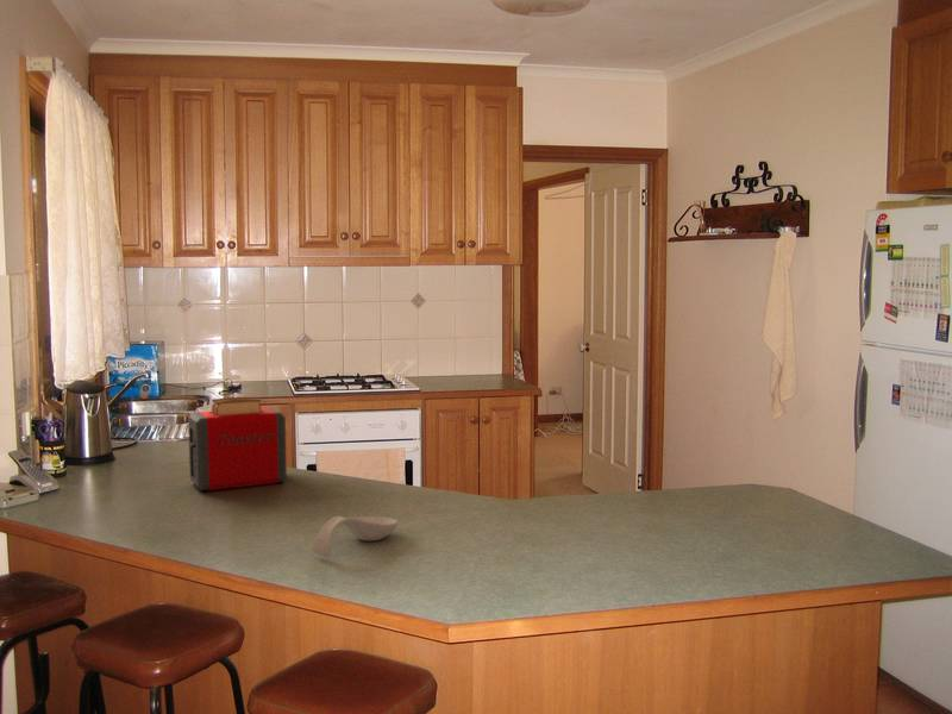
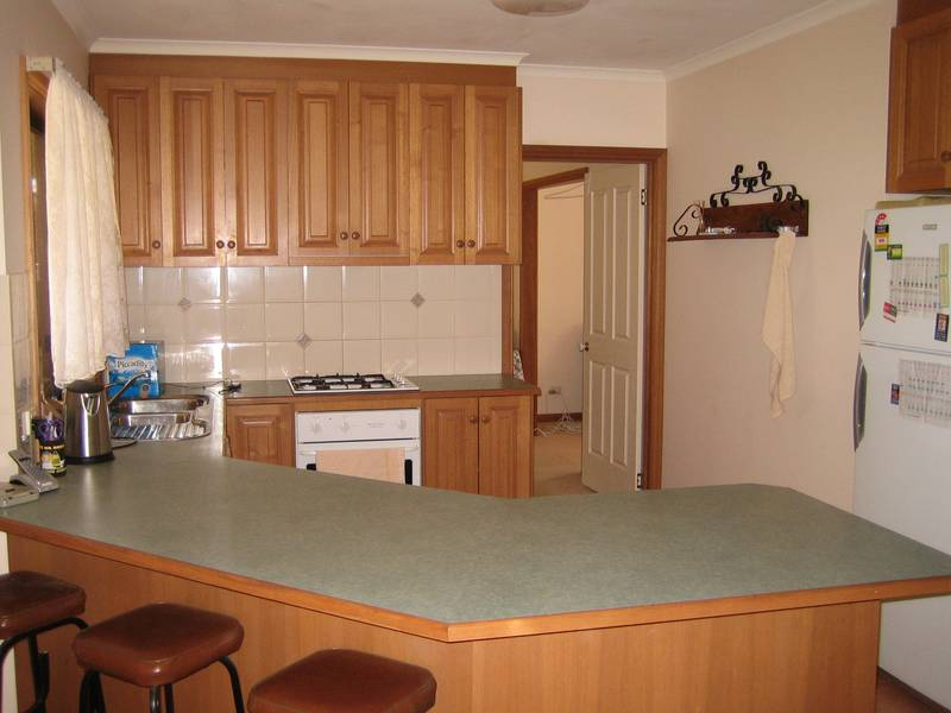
- spoon rest [312,515,399,558]
- toaster [187,395,288,491]
